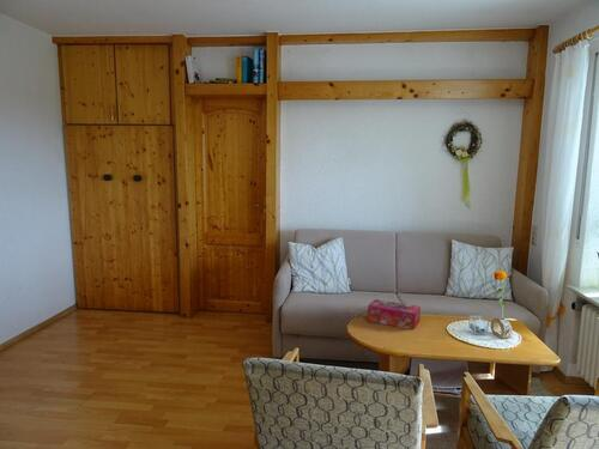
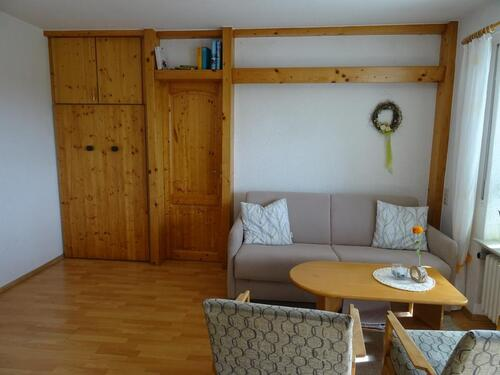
- tissue box [367,298,422,330]
